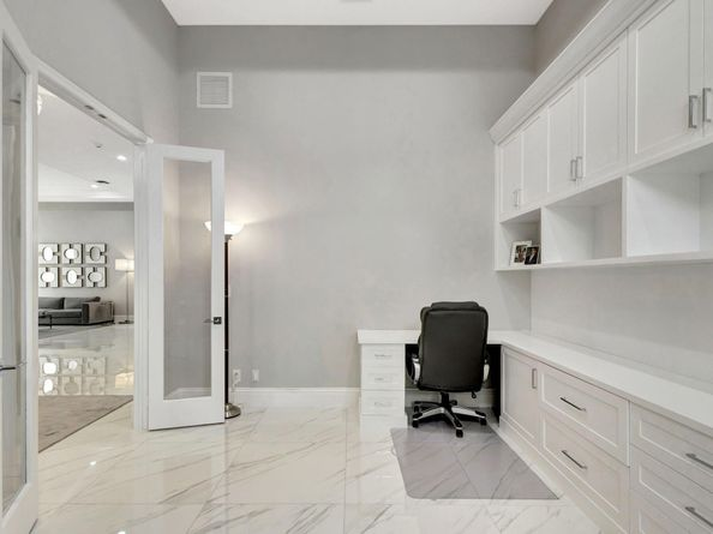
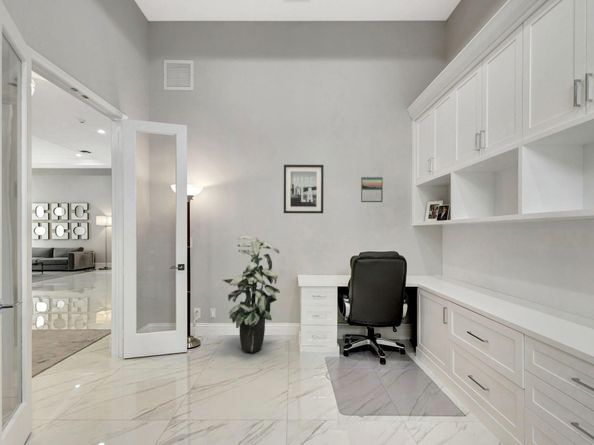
+ wall art [283,164,324,214]
+ calendar [360,175,384,203]
+ indoor plant [222,235,281,353]
